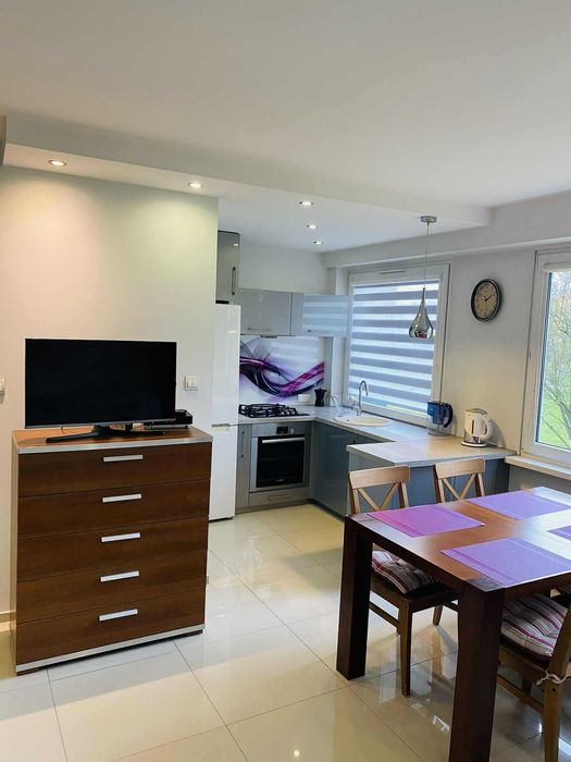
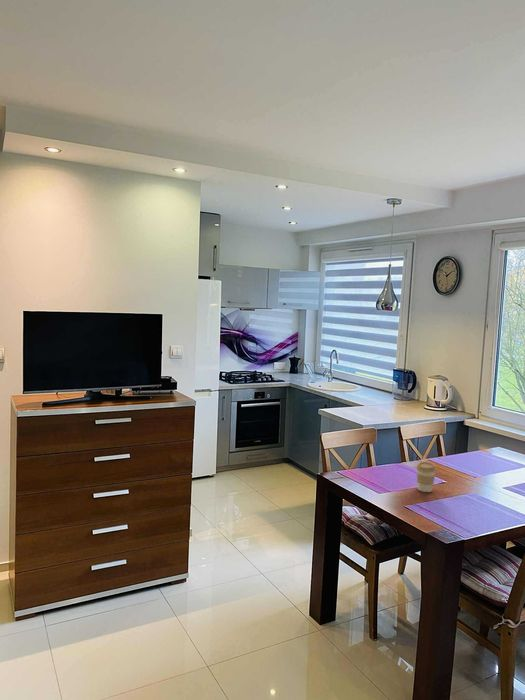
+ coffee cup [415,461,437,493]
